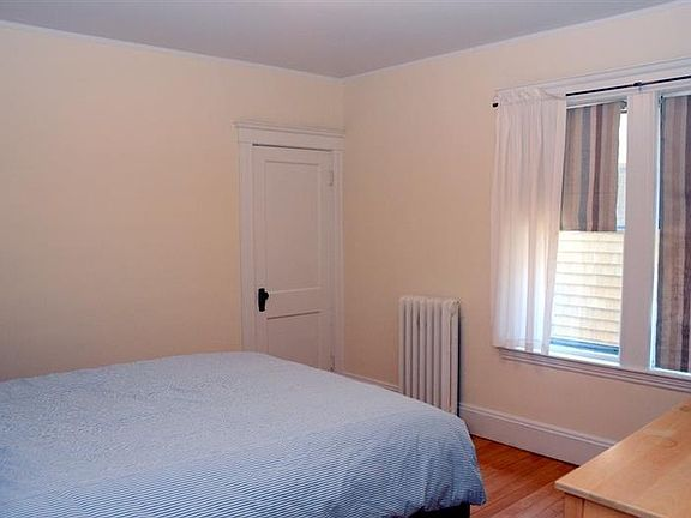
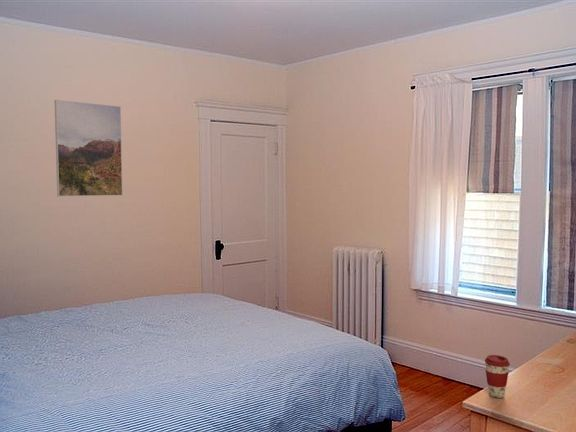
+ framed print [54,99,123,197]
+ coffee cup [484,354,511,399]
